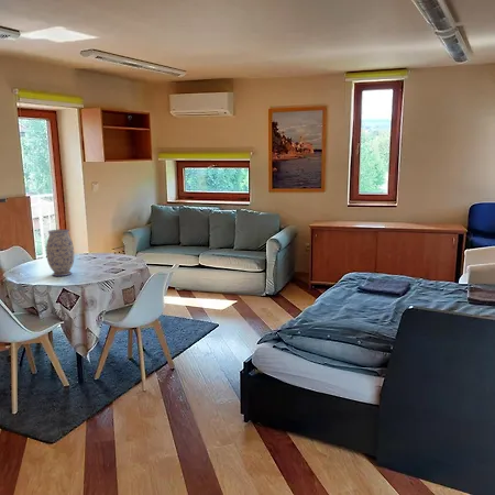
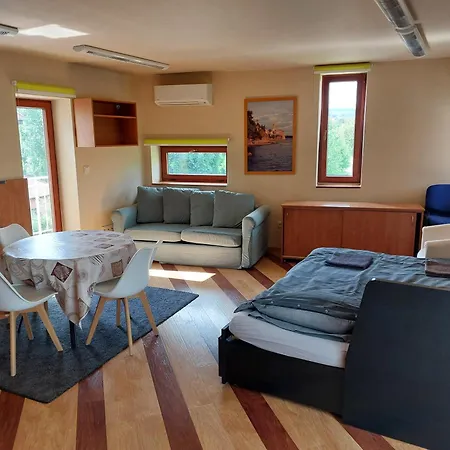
- vase [45,229,75,277]
